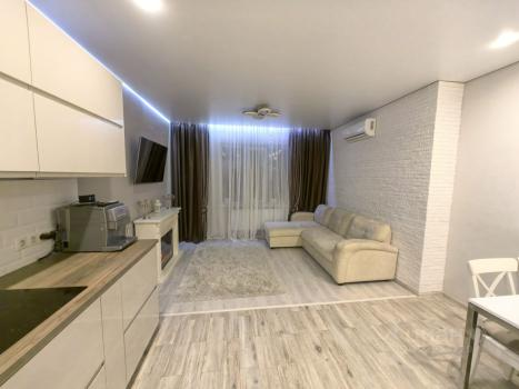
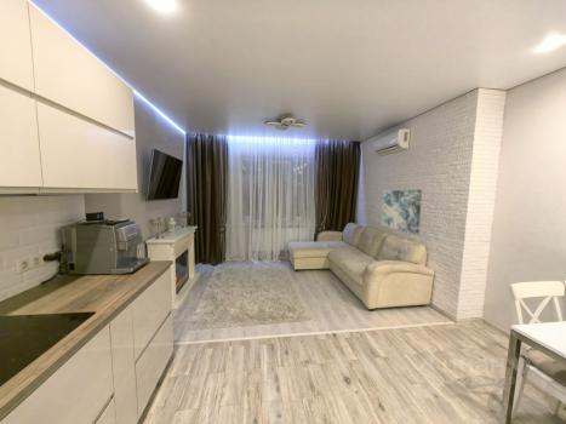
+ wall art [381,189,423,235]
